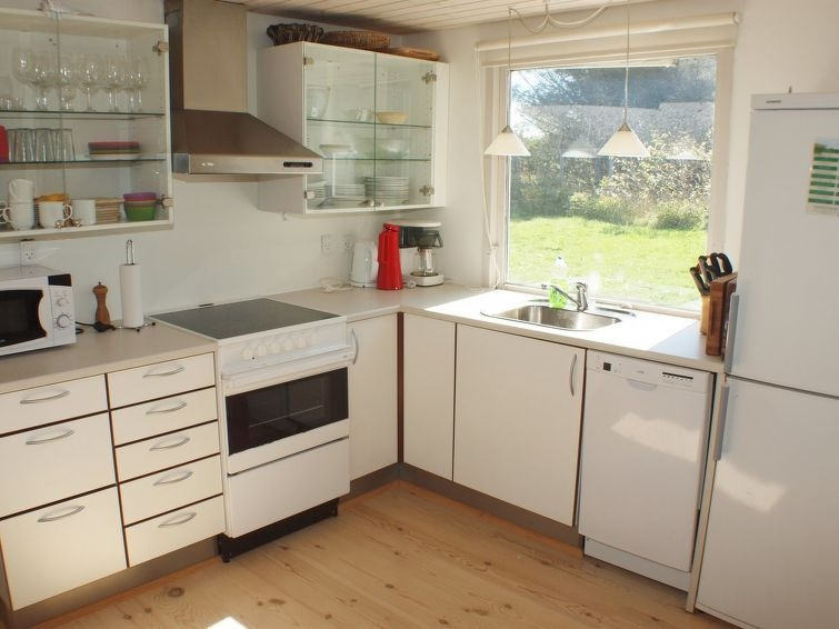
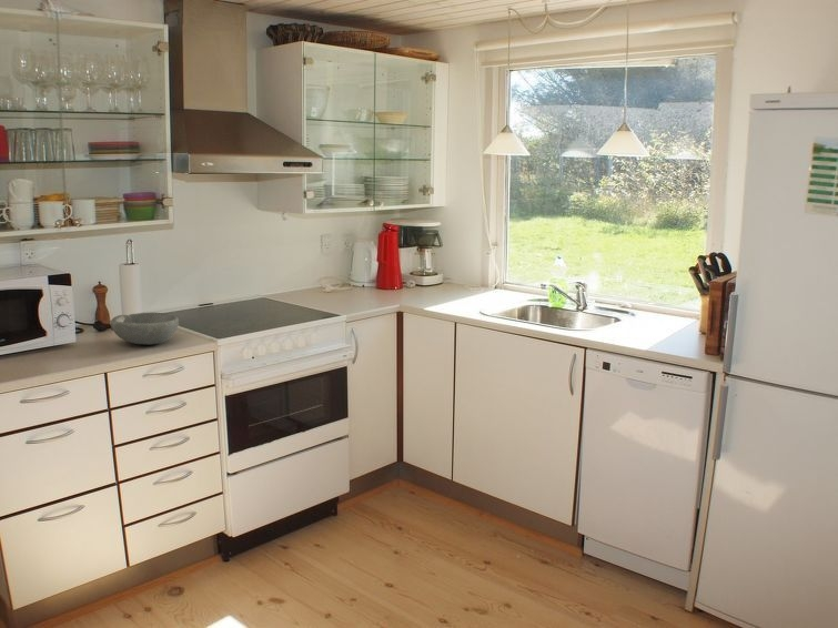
+ bowl [110,312,180,345]
